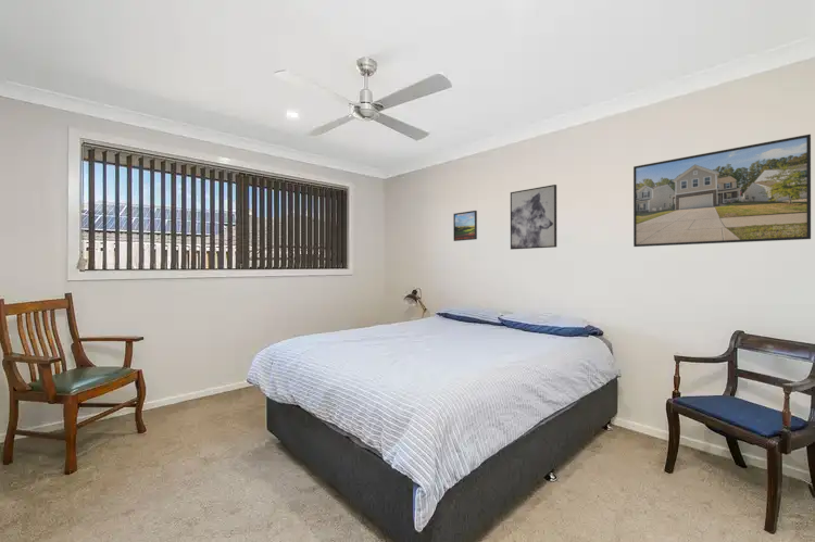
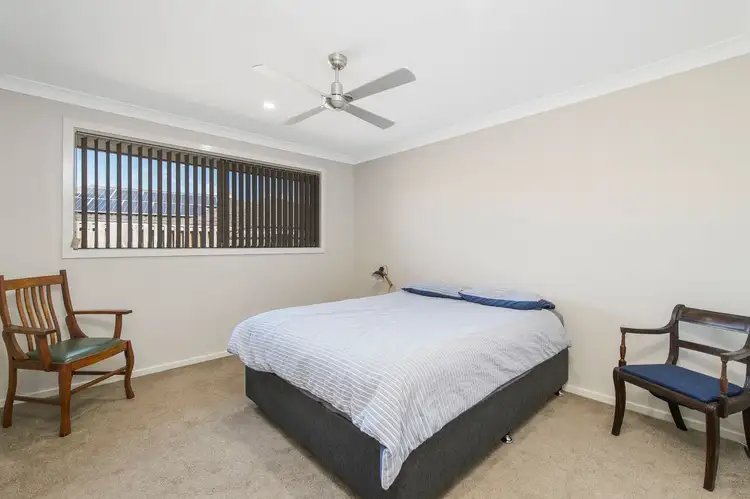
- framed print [452,210,478,242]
- wall art [510,184,557,251]
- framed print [632,134,812,248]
